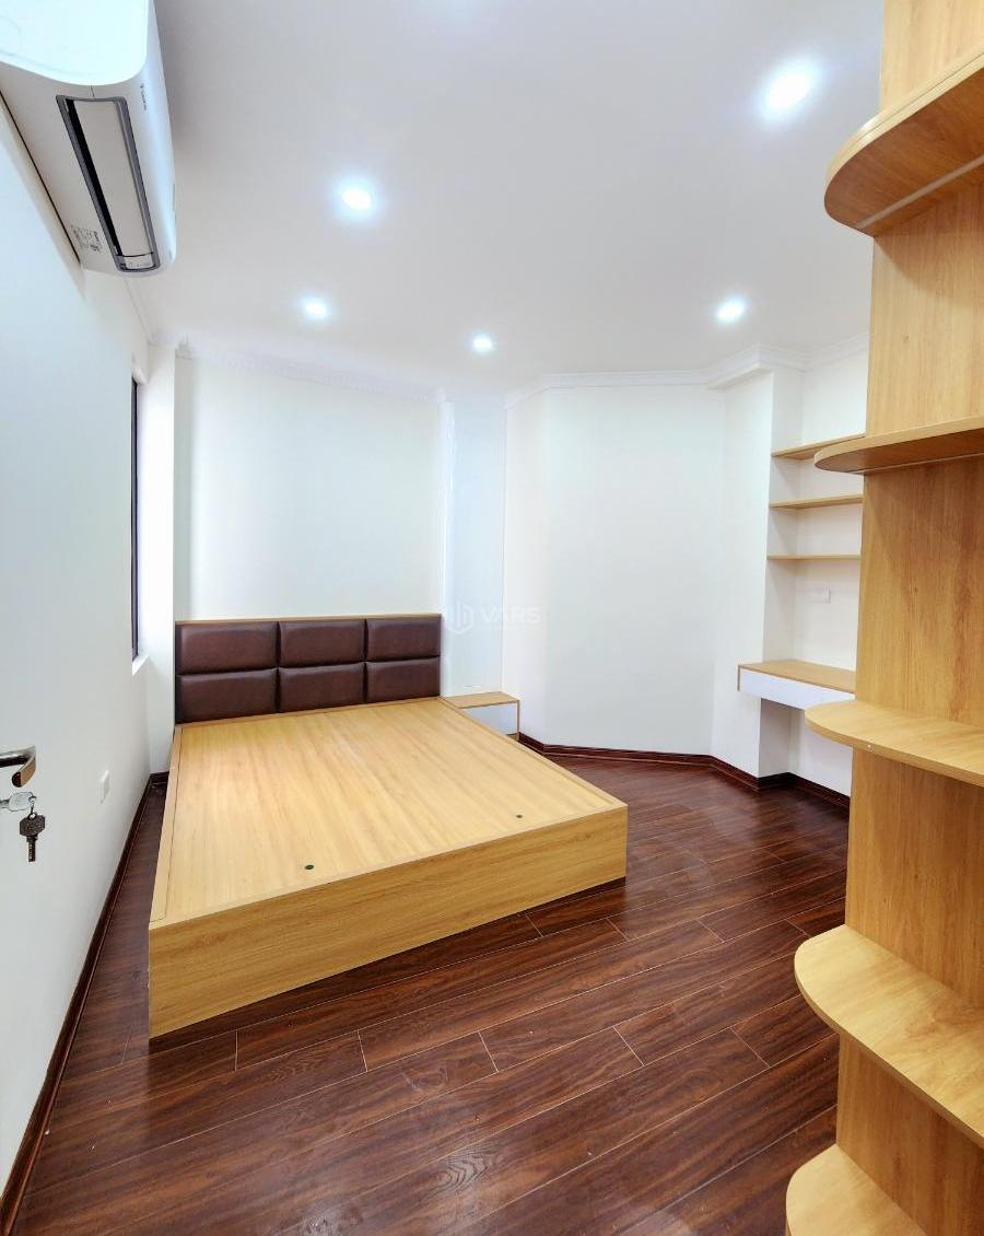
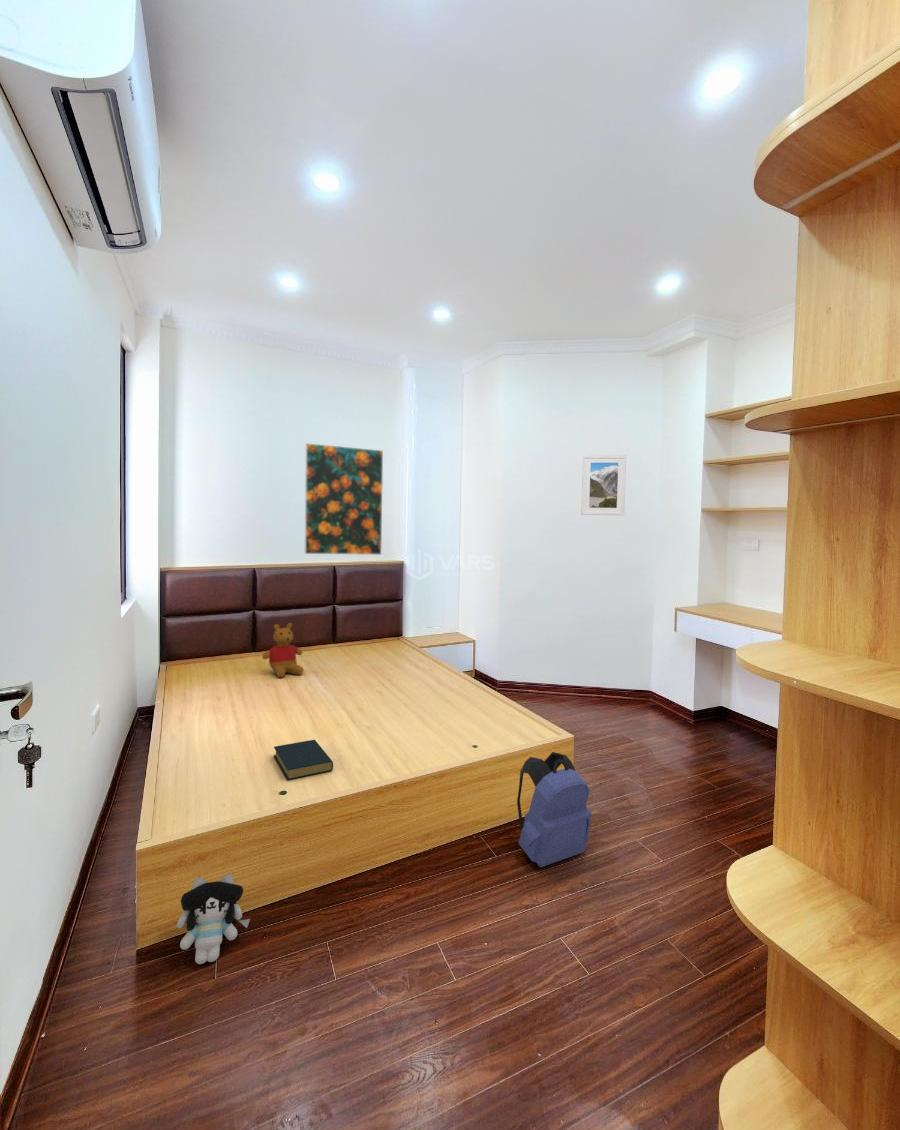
+ hardback book [273,739,334,781]
+ plush toy [176,873,251,965]
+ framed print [304,442,384,556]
+ teddy bear [261,622,304,678]
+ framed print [580,454,627,517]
+ backpack [516,751,593,868]
